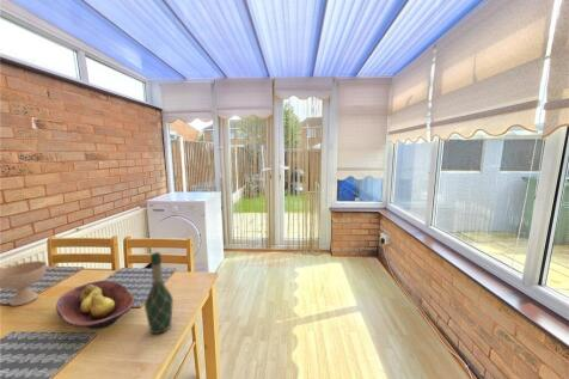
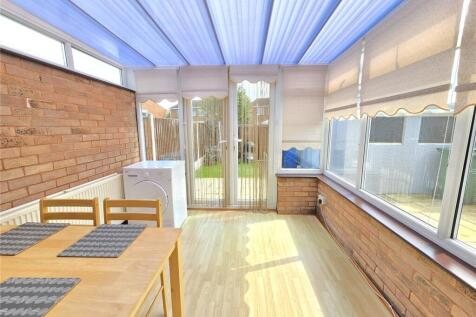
- wine bottle [143,251,175,335]
- fruit bowl [55,280,135,330]
- bowl [0,259,48,307]
